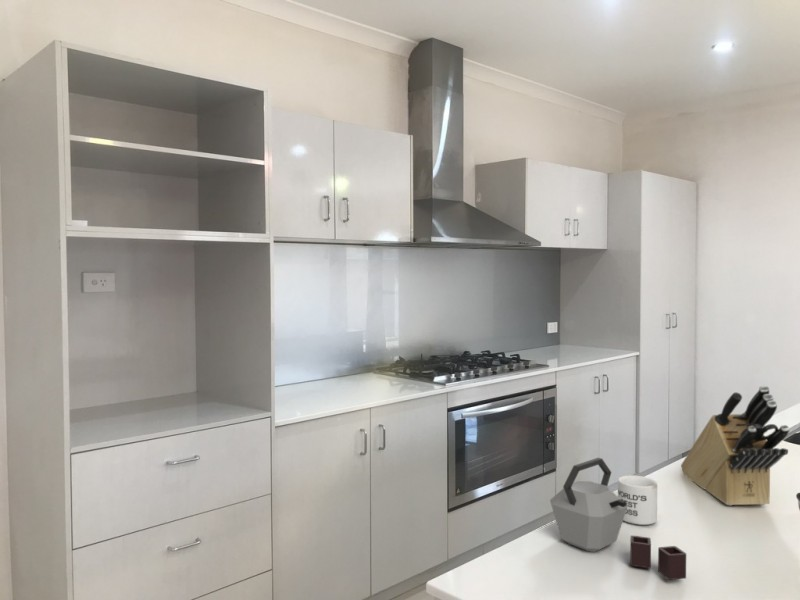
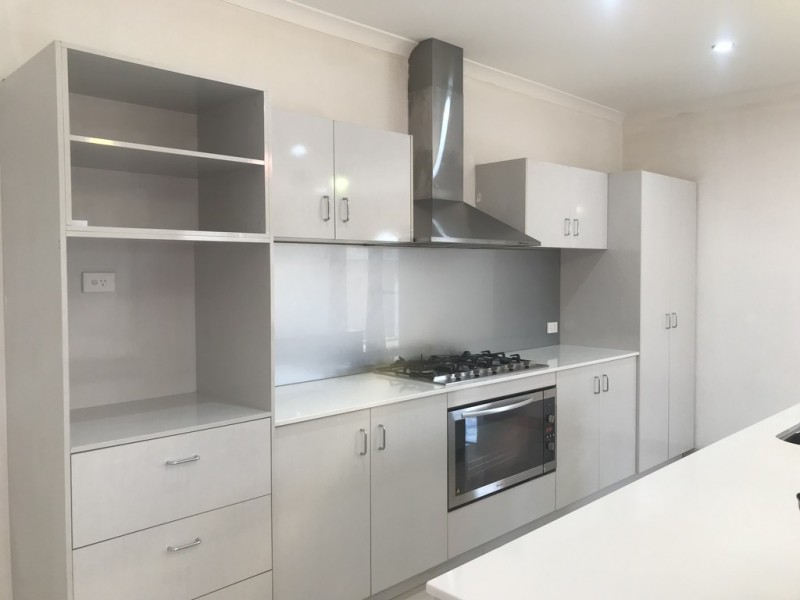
- kettle [549,457,687,581]
- knife block [680,385,790,506]
- mug [617,474,658,526]
